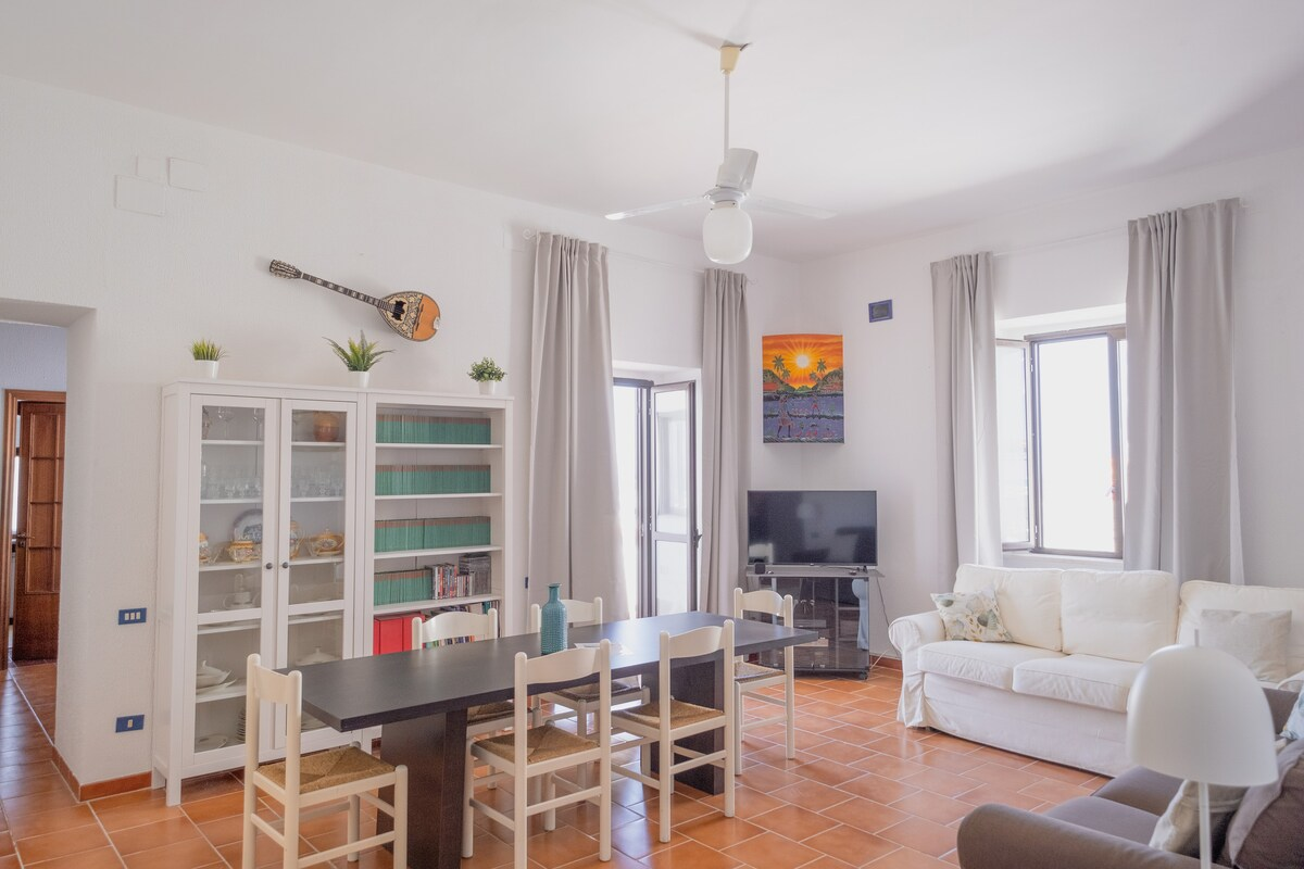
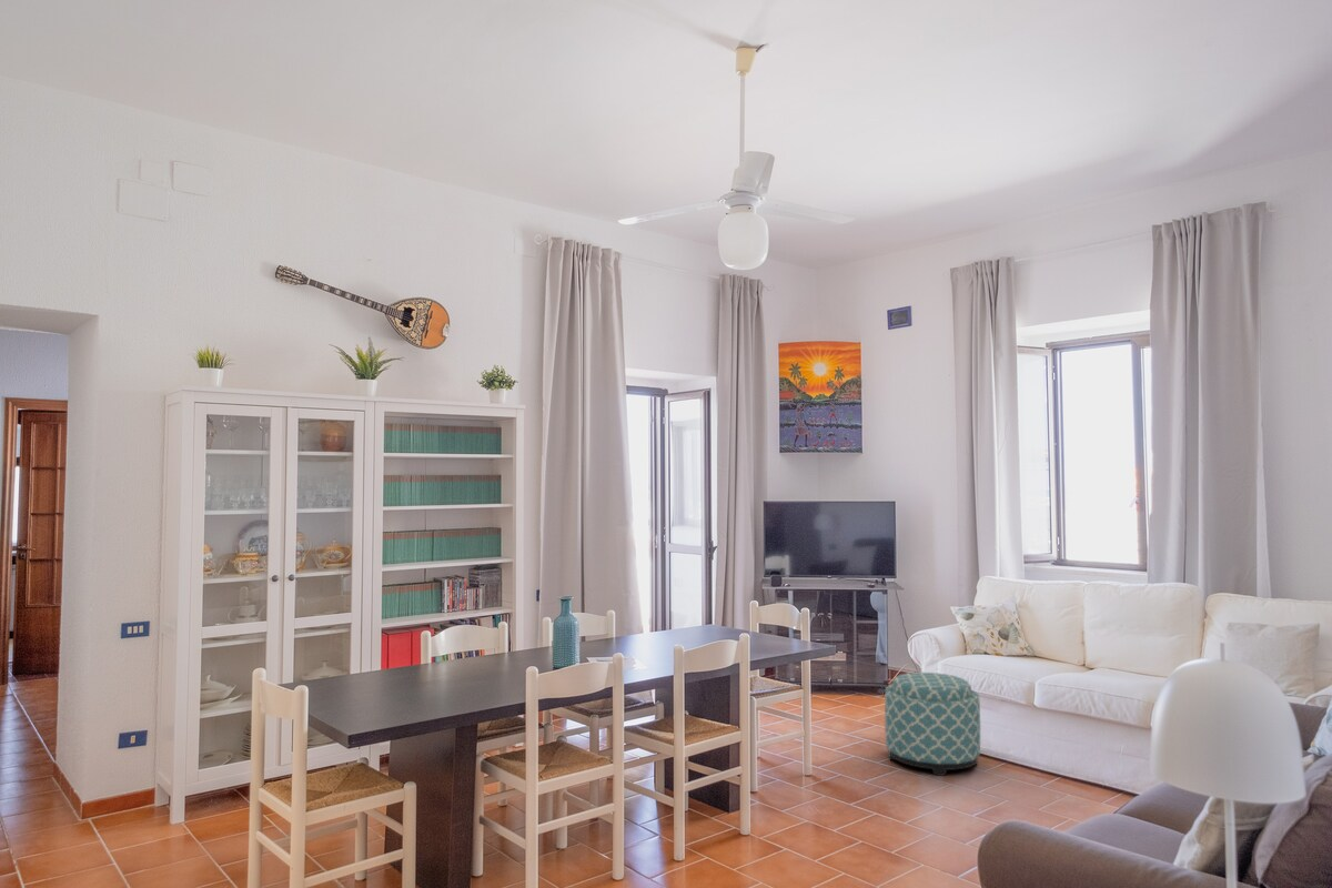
+ ottoman [884,672,981,777]
